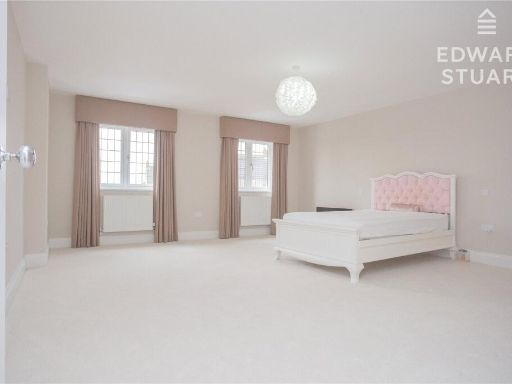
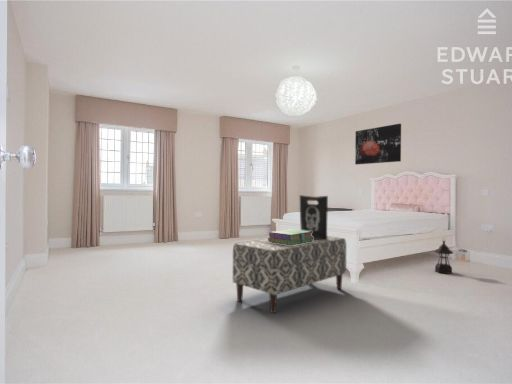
+ bench [232,235,347,314]
+ lantern [433,237,454,275]
+ stack of books [267,228,313,245]
+ tote bag [299,194,329,240]
+ wall art [354,123,402,166]
